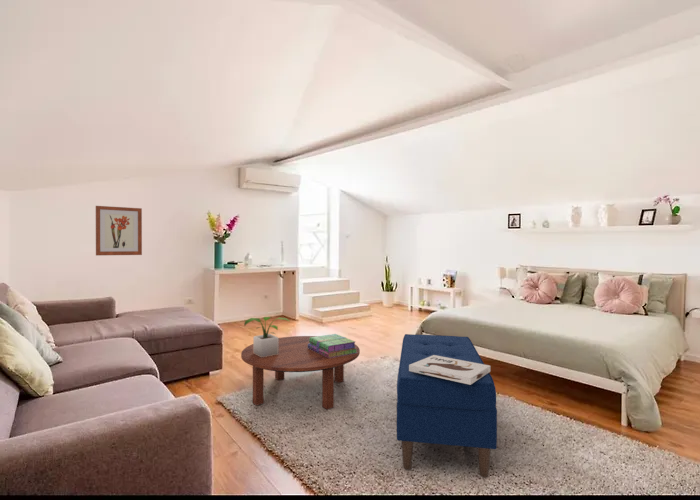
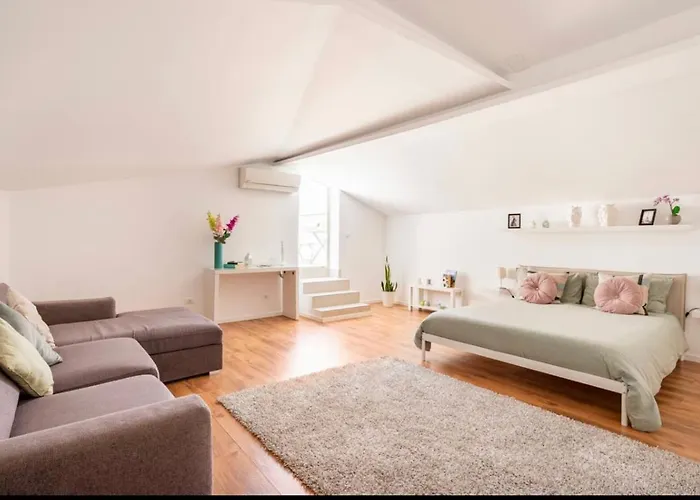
- stack of books [308,333,357,358]
- bench [396,333,498,478]
- decorative box [409,355,492,385]
- potted plant [243,316,291,357]
- coffee table [240,335,361,410]
- wall art [95,205,143,256]
